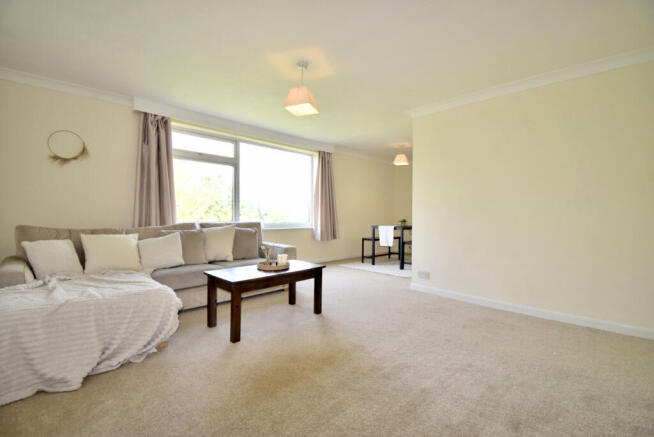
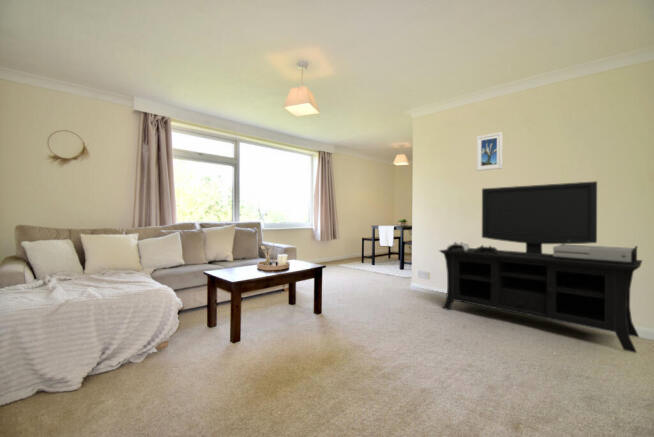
+ media console [438,180,644,354]
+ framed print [476,131,503,172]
